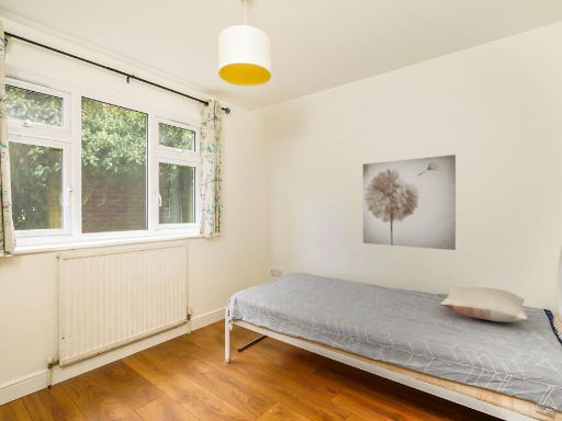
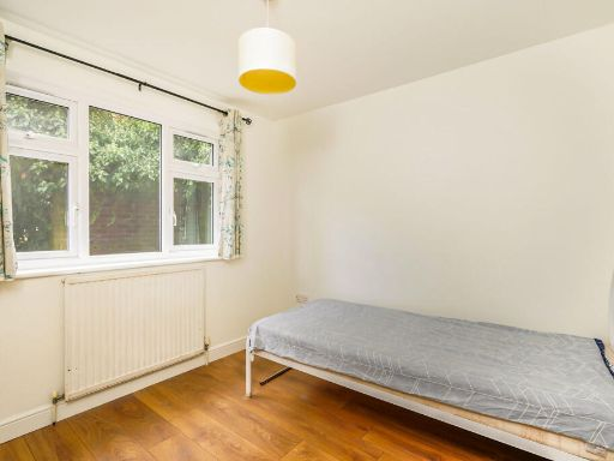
- wall art [362,153,457,251]
- pillow [439,286,529,323]
